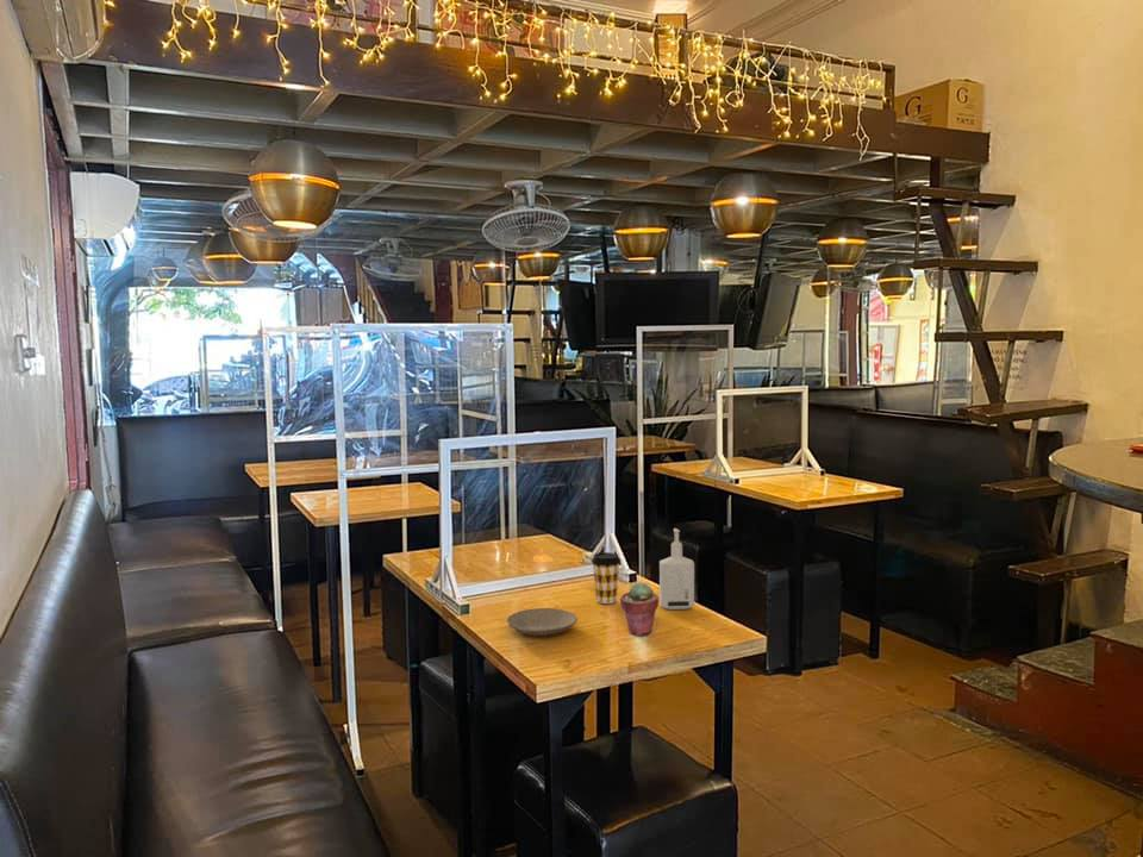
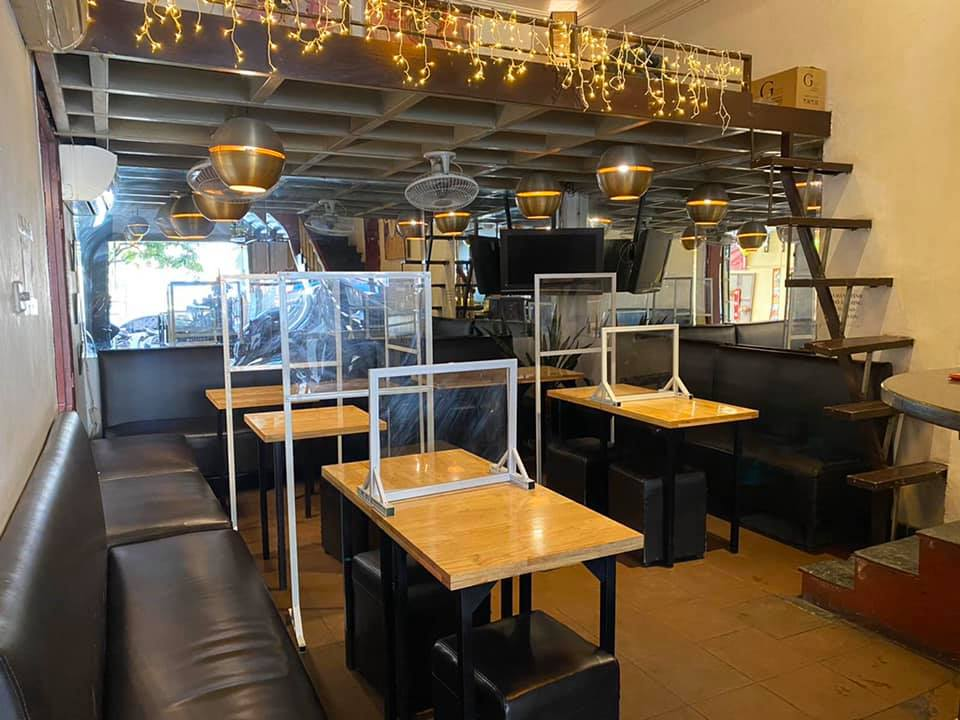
- coffee cup [591,551,623,605]
- potted succulent [619,581,660,637]
- bottle [658,527,695,611]
- plate [506,607,579,637]
